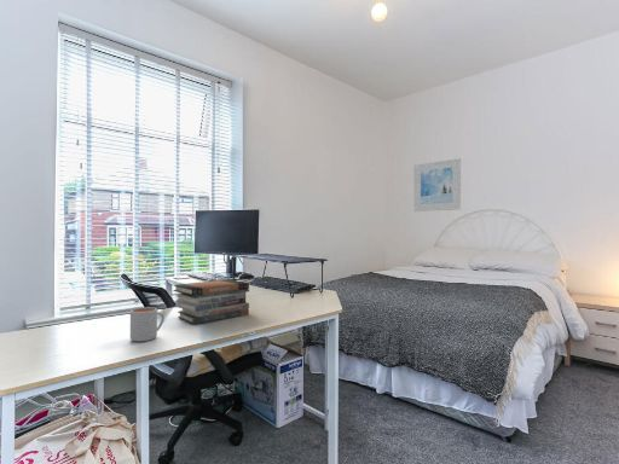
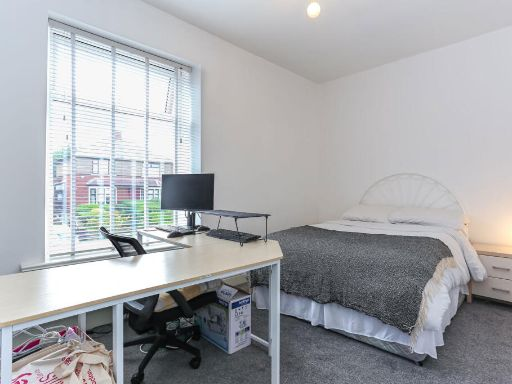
- mug [129,306,166,343]
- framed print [412,157,462,213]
- book stack [172,278,250,325]
